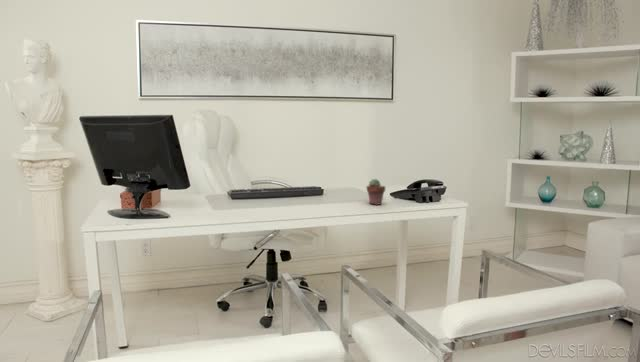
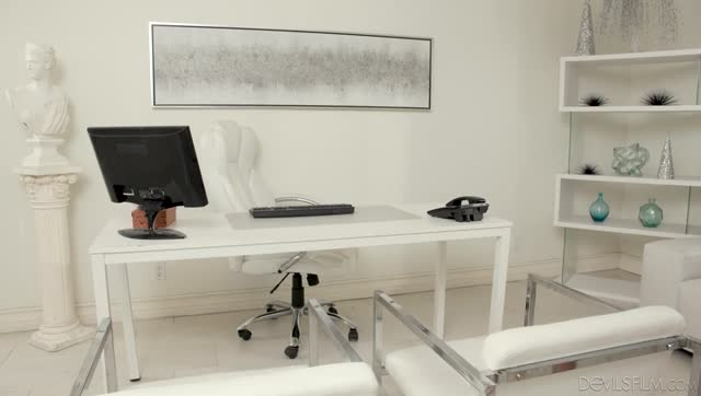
- potted succulent [366,178,386,206]
